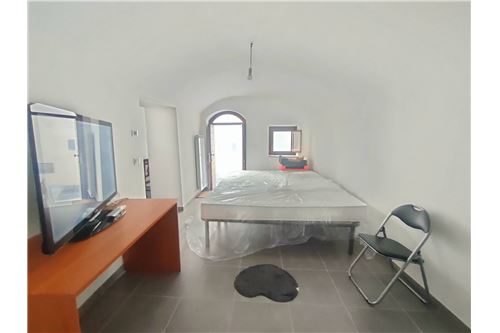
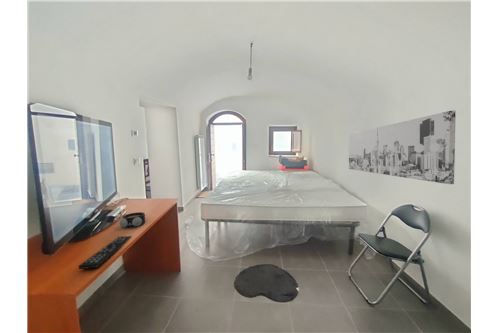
+ remote control [77,235,133,270]
+ alarm clock [118,211,146,229]
+ wall art [348,110,457,185]
